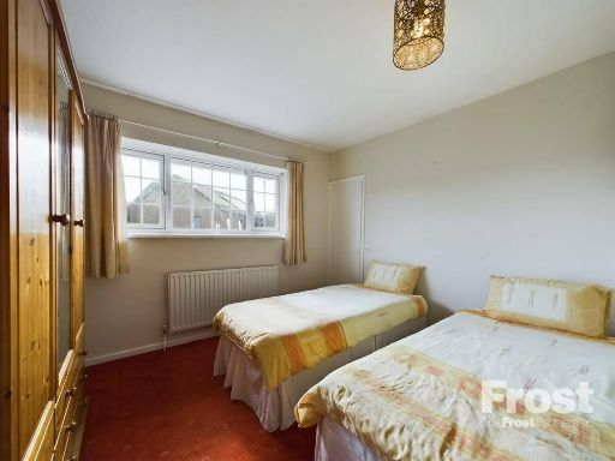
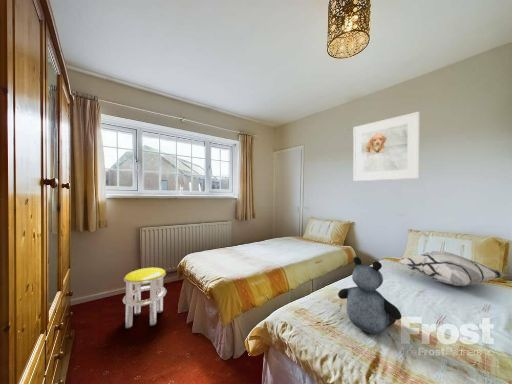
+ stool [122,267,168,330]
+ decorative pillow [397,250,510,287]
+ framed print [352,111,421,182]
+ teddy bear [337,256,402,335]
